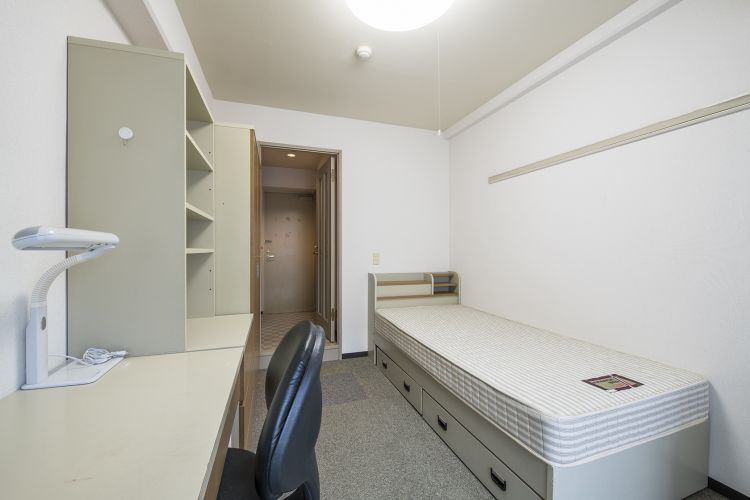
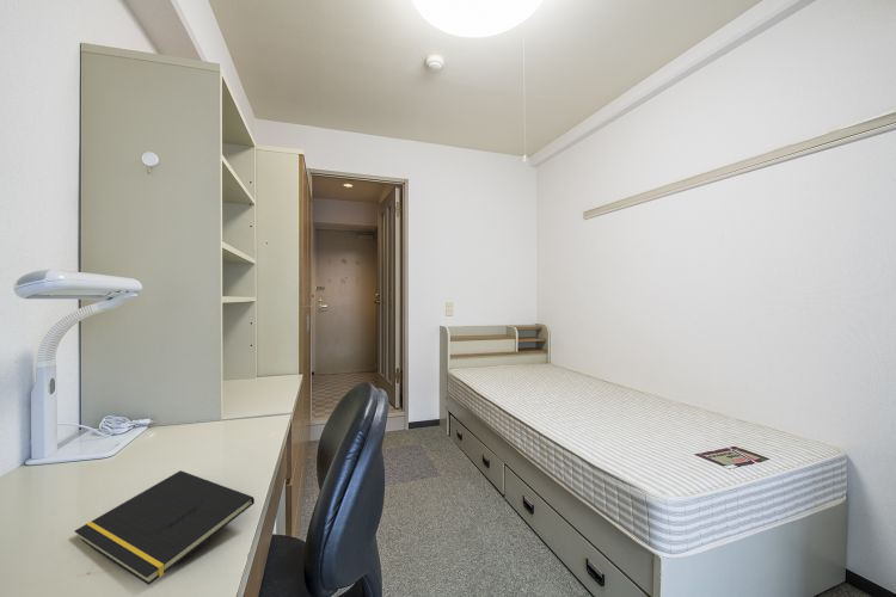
+ notepad [74,469,256,586]
